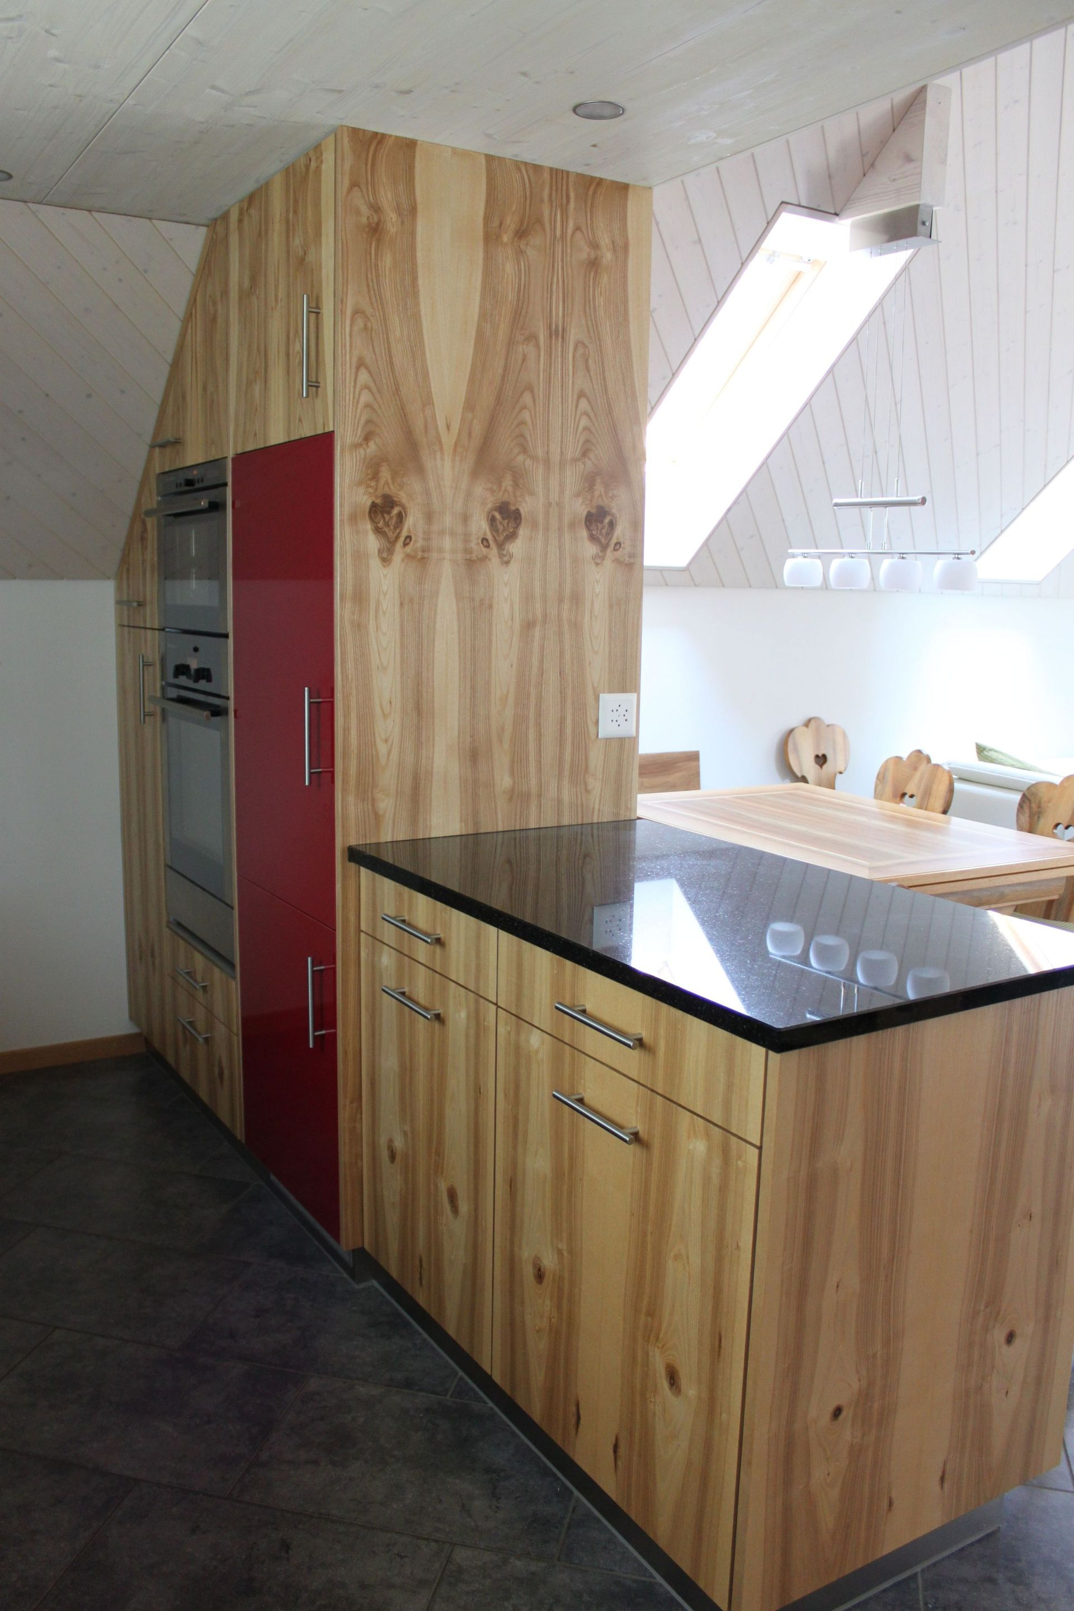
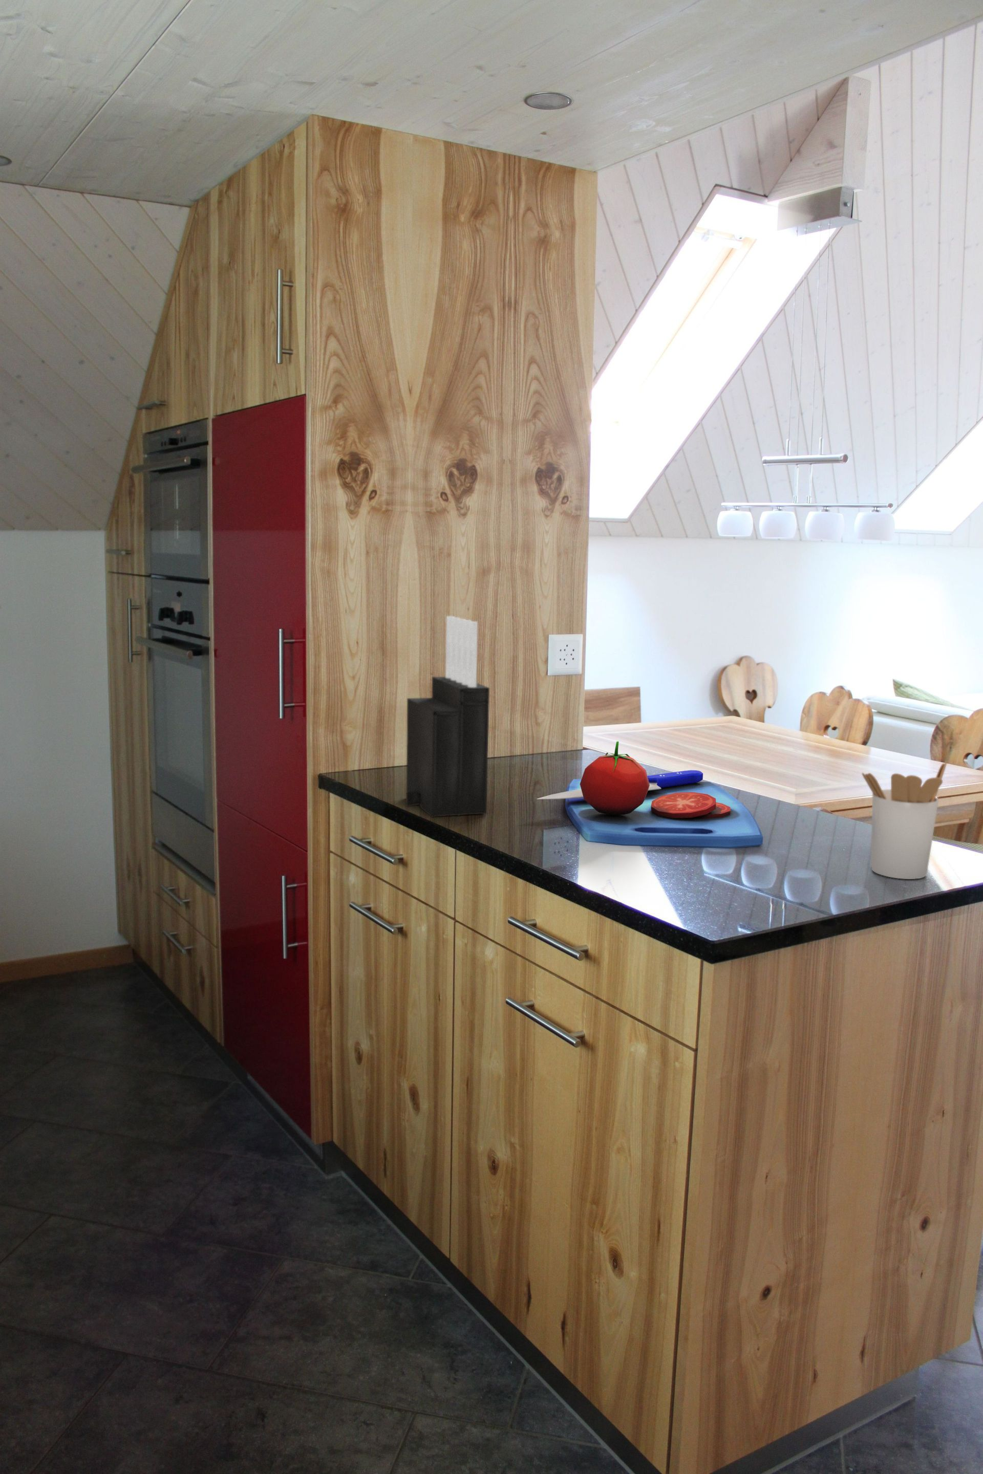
+ knife block [406,615,490,818]
+ utensil holder [861,760,948,880]
+ chopping board [536,741,764,849]
